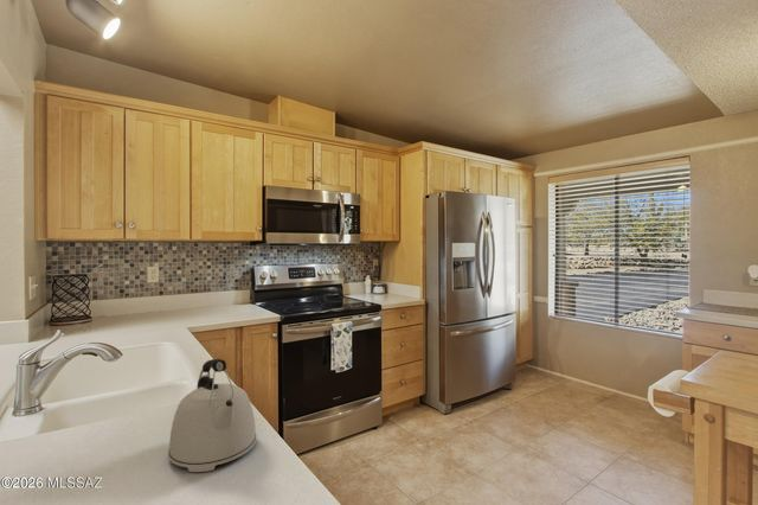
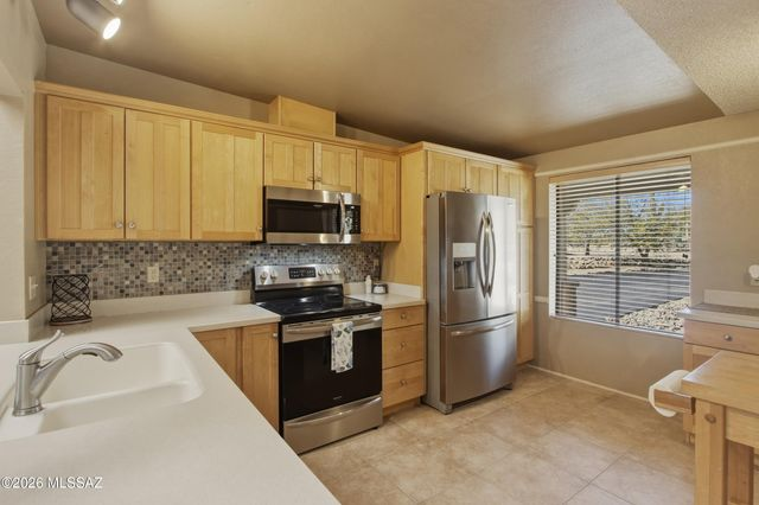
- kettle [167,358,257,473]
